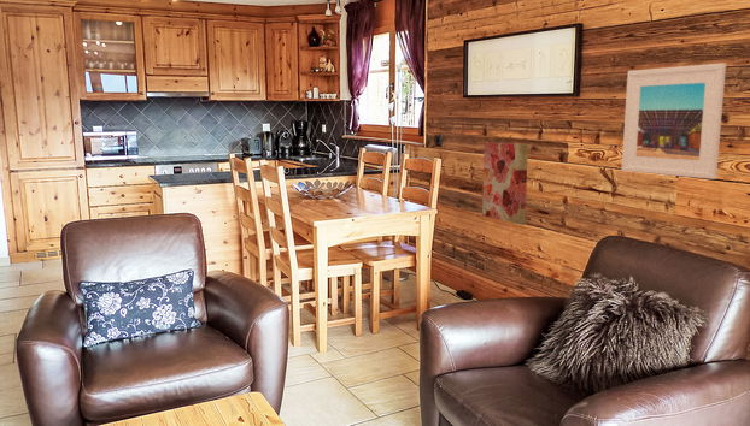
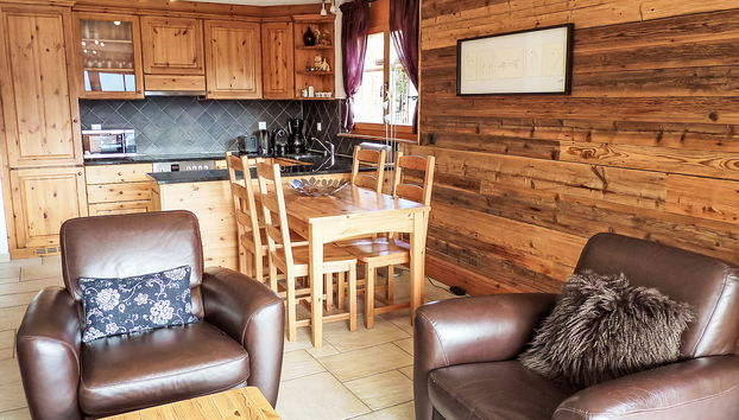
- wall art [481,141,529,226]
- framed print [621,63,727,181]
